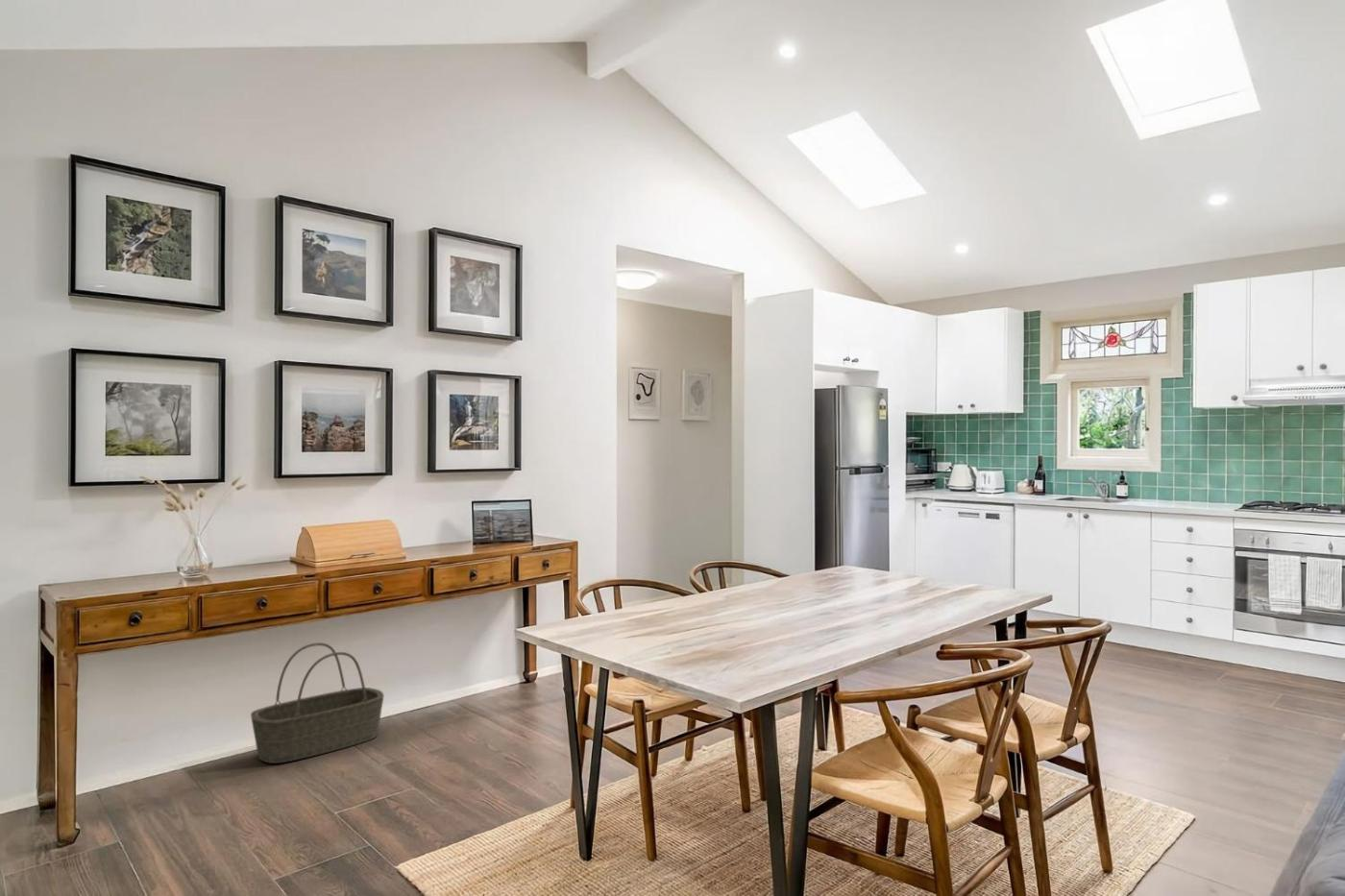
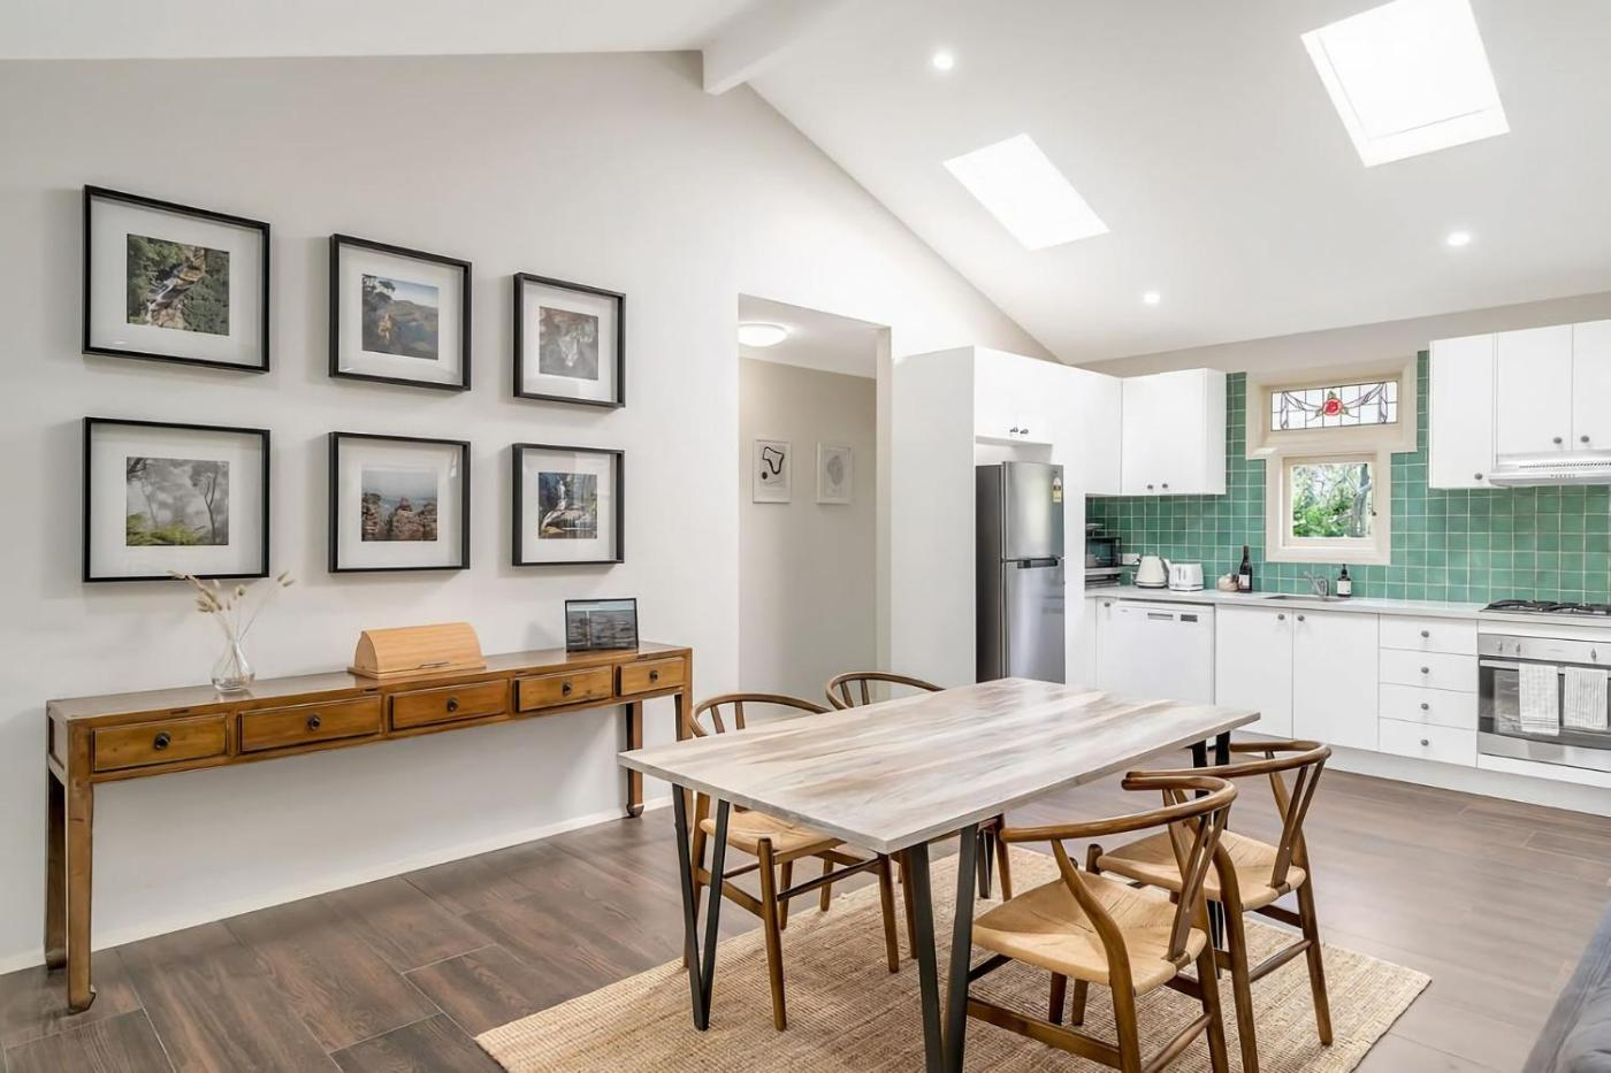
- basket [250,642,385,764]
